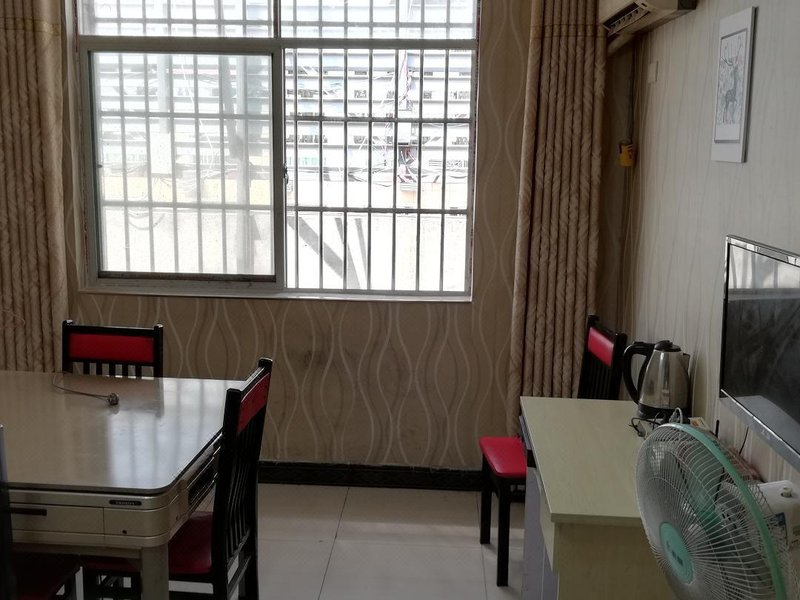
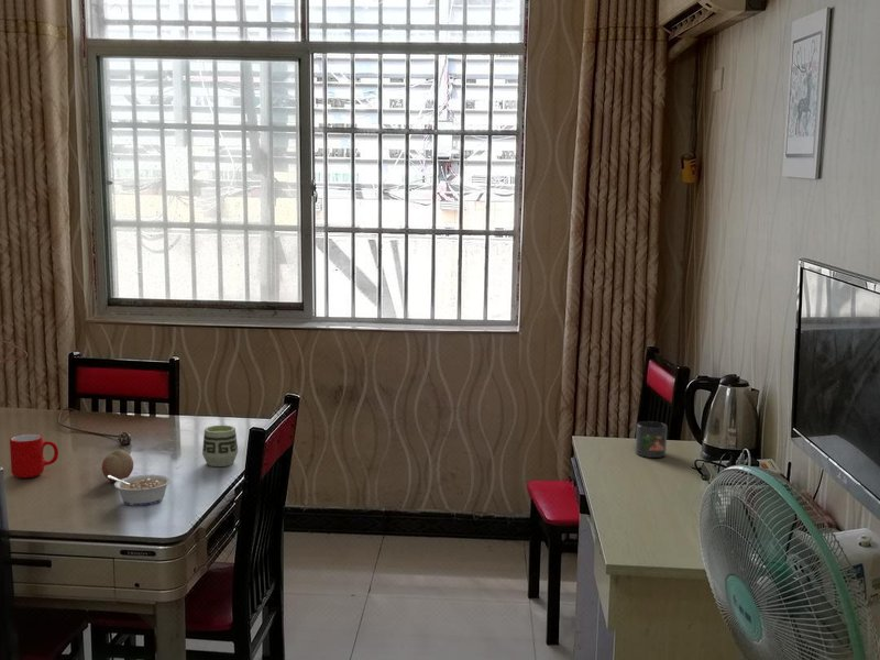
+ legume [107,474,173,507]
+ fruit [101,449,134,483]
+ cup [9,433,59,479]
+ mug [635,420,668,459]
+ cup [201,424,239,468]
